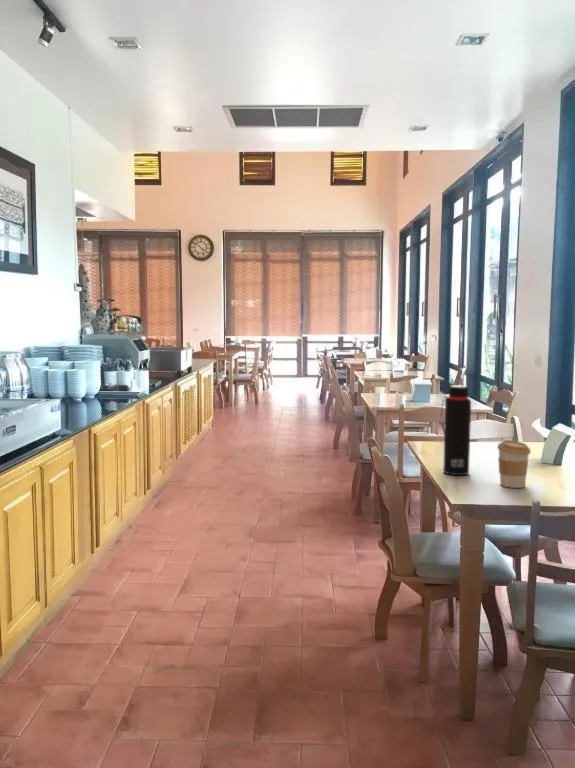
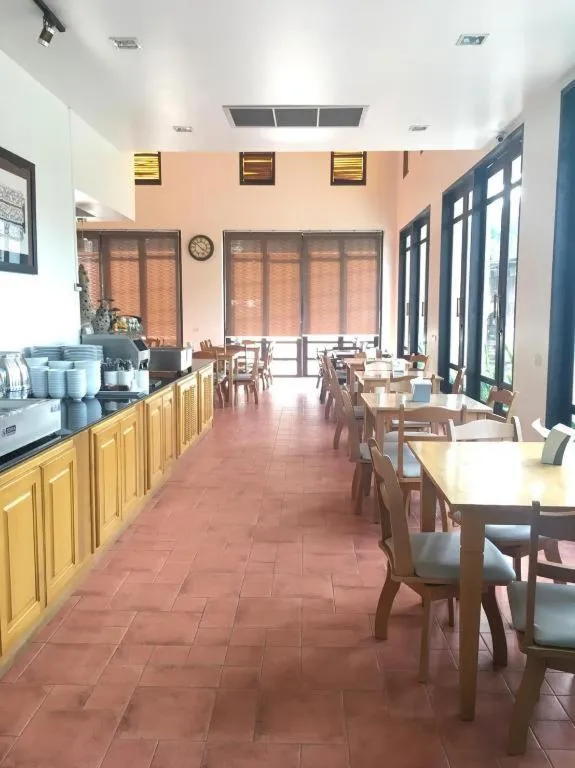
- coffee cup [496,439,532,489]
- water bottle [438,384,472,476]
